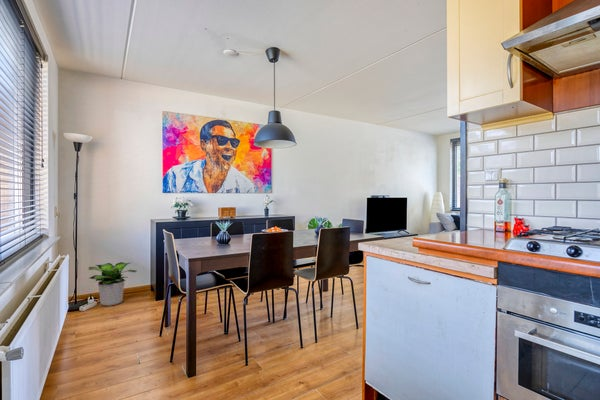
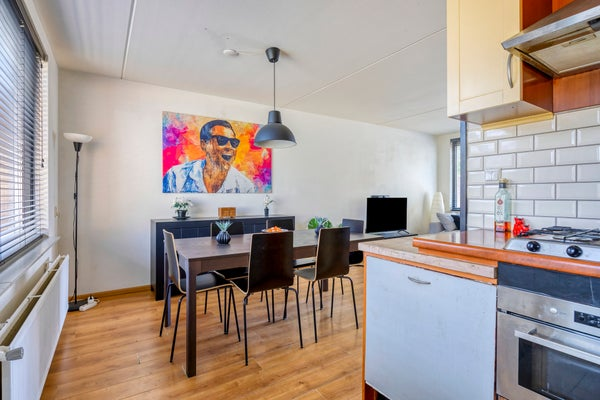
- potted plant [87,261,137,307]
